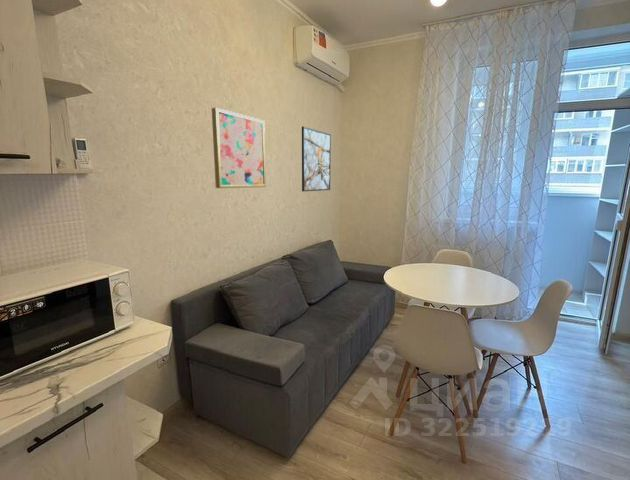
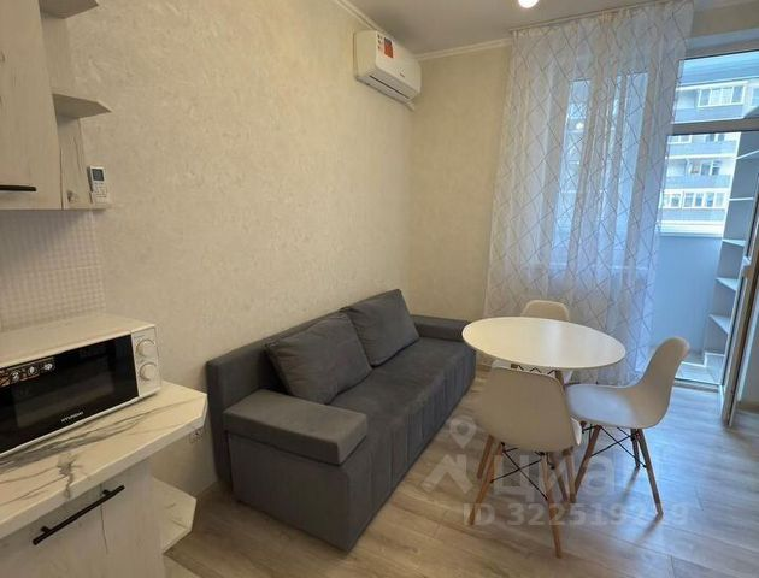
- wall art [211,107,267,189]
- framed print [301,125,332,192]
